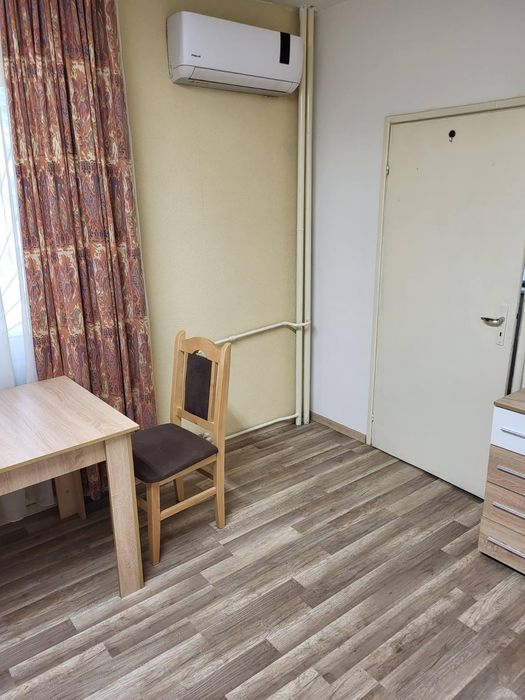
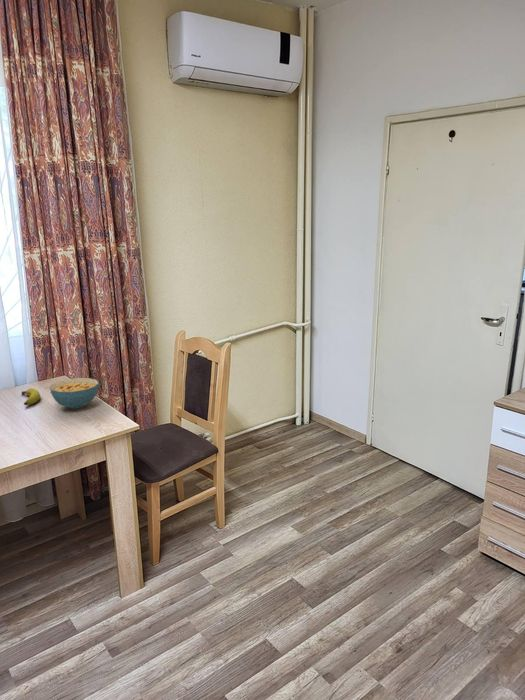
+ banana [20,387,41,406]
+ cereal bowl [49,377,100,409]
